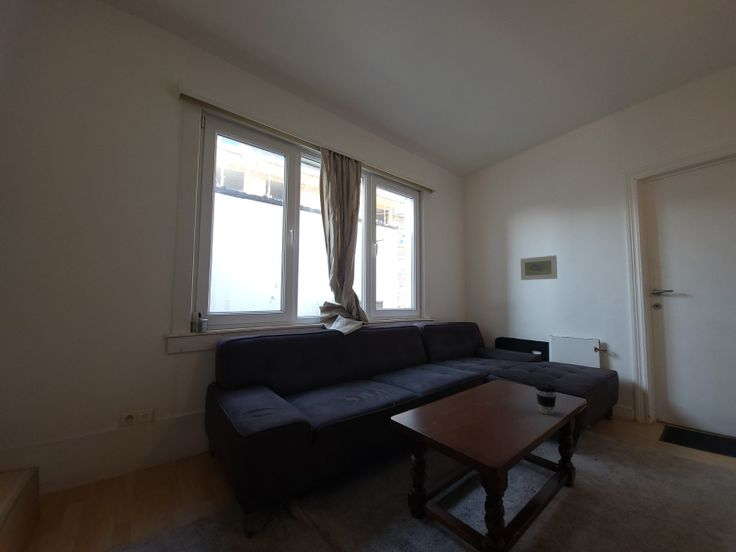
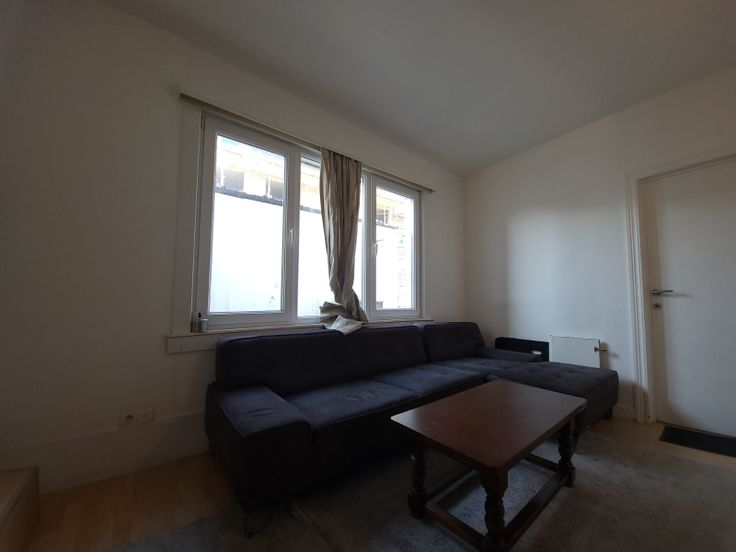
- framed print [519,254,558,281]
- coffee cup [534,383,557,415]
